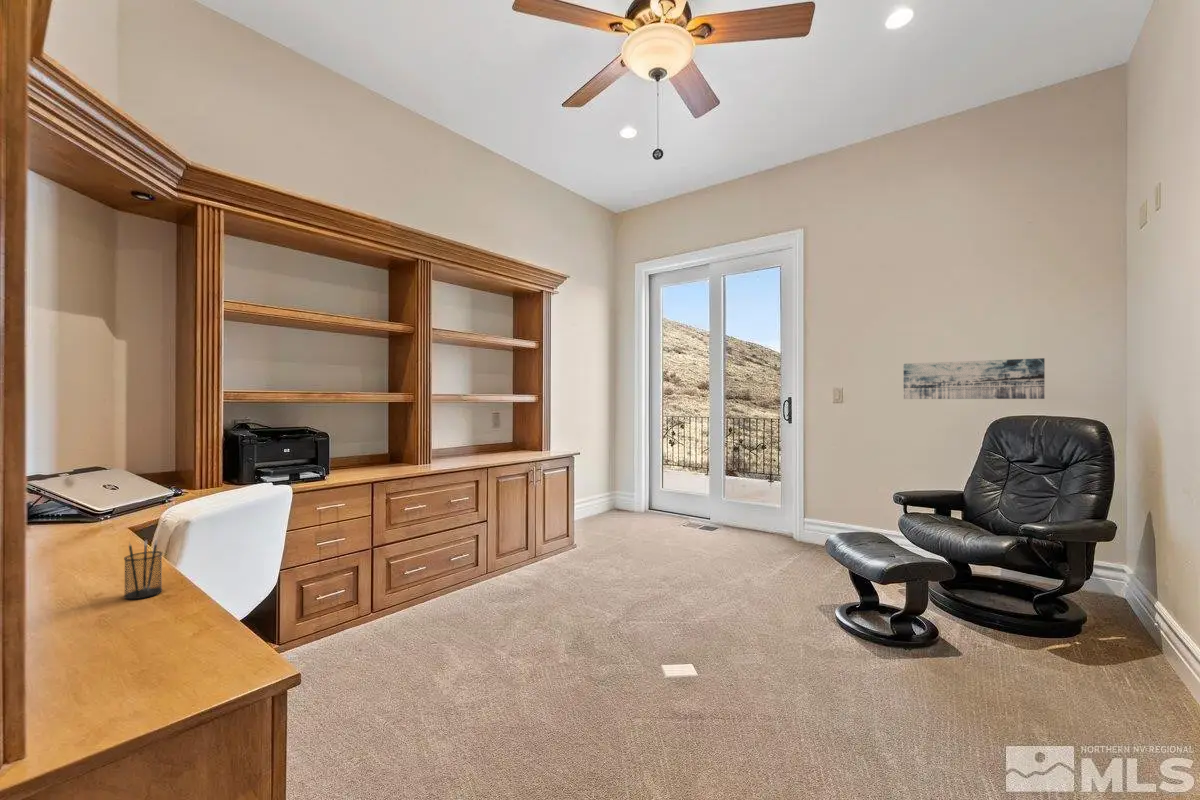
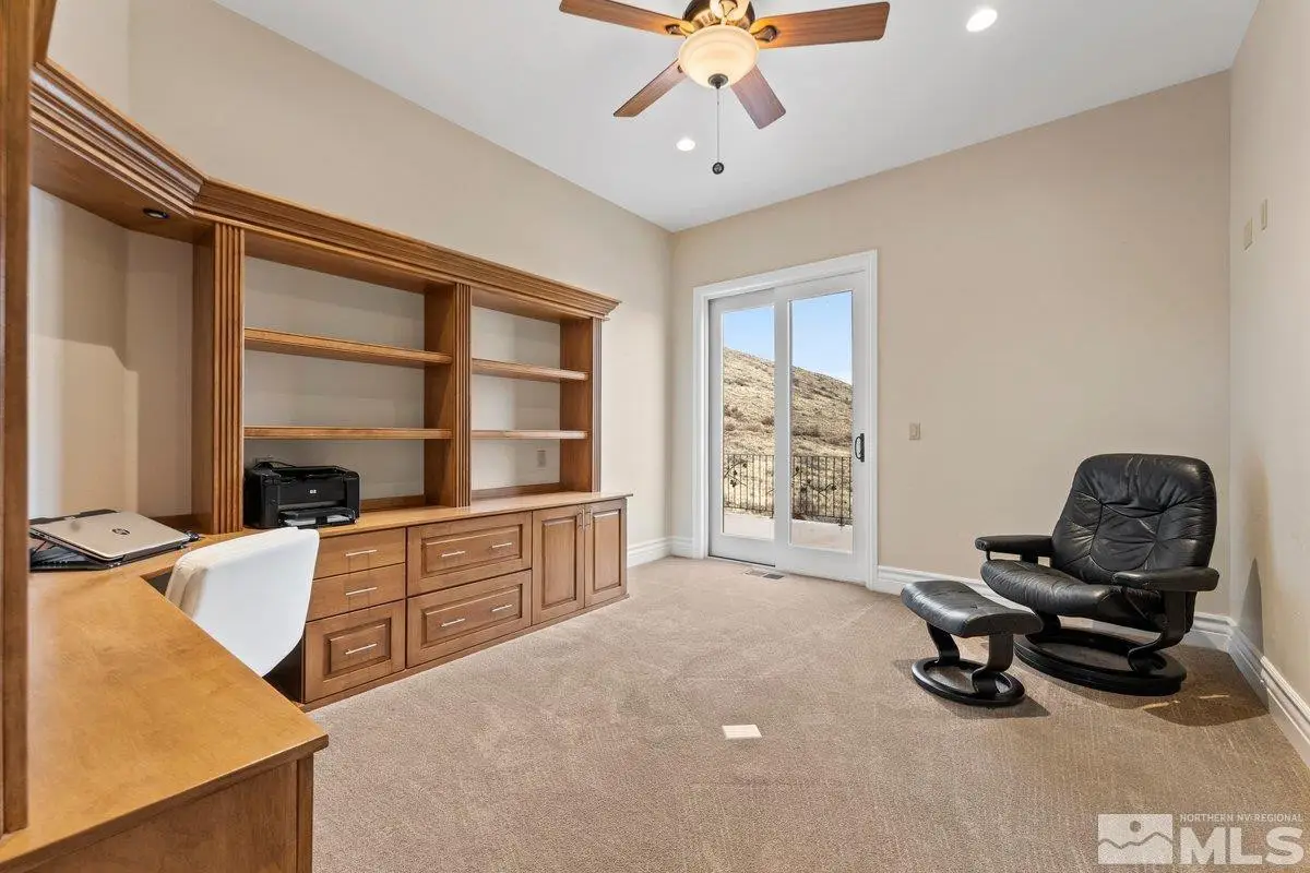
- wall art [903,357,1046,400]
- pencil holder [123,539,163,600]
